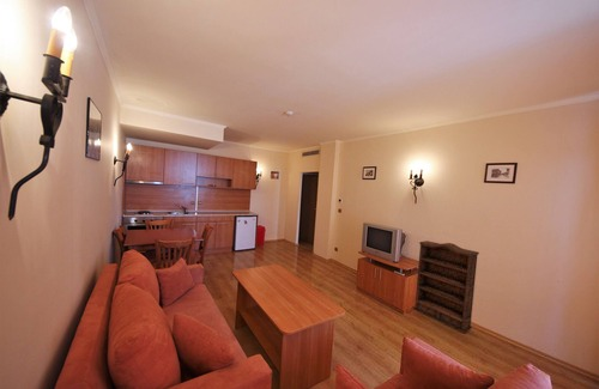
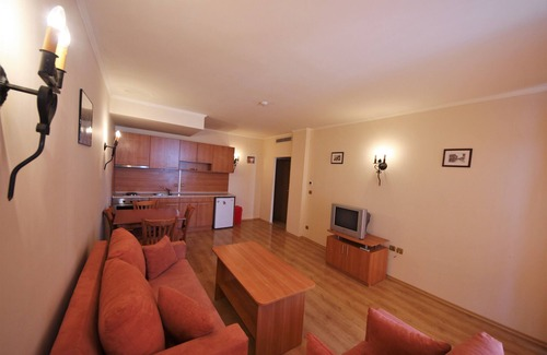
- bookshelf [412,239,480,335]
